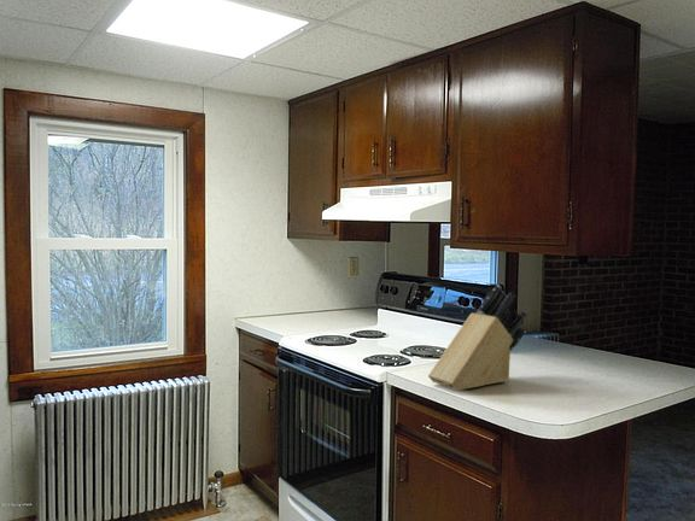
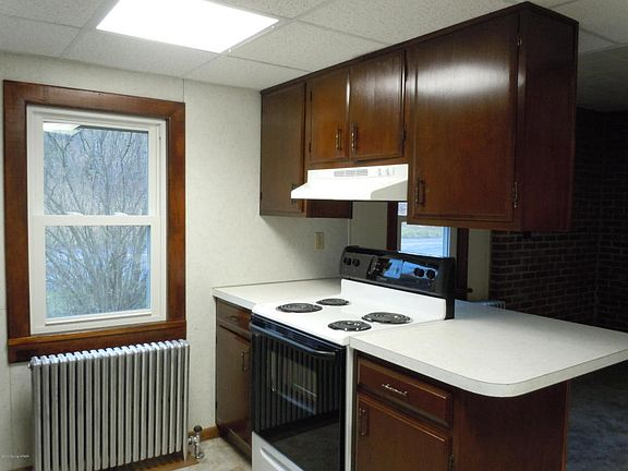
- knife block [427,283,528,392]
